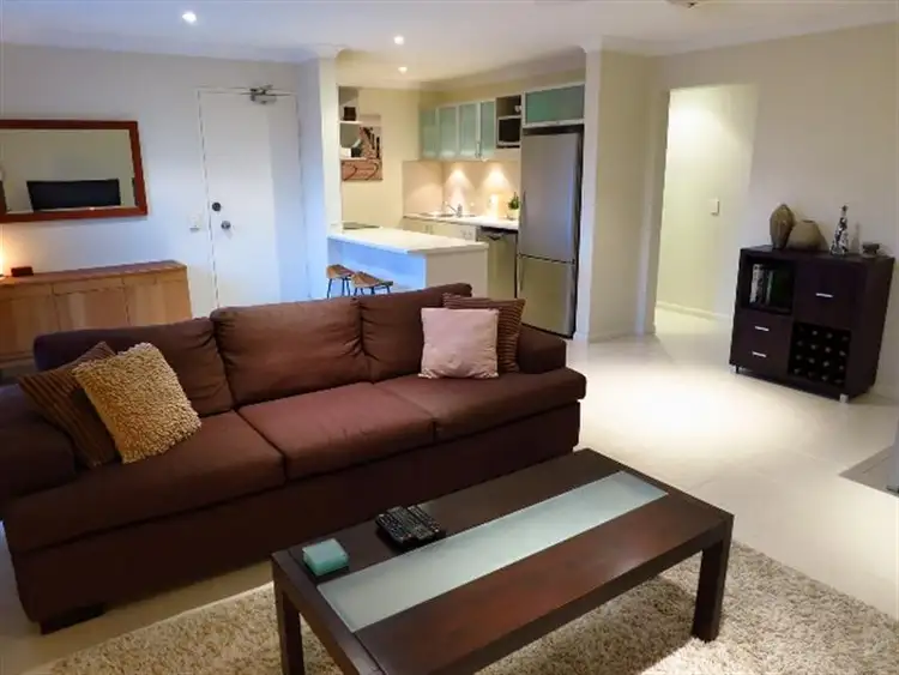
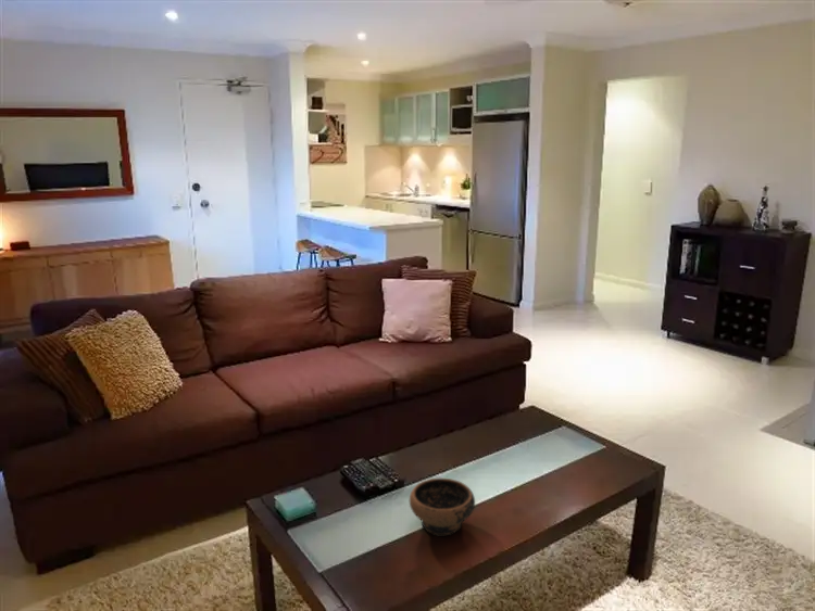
+ bowl [409,478,476,536]
